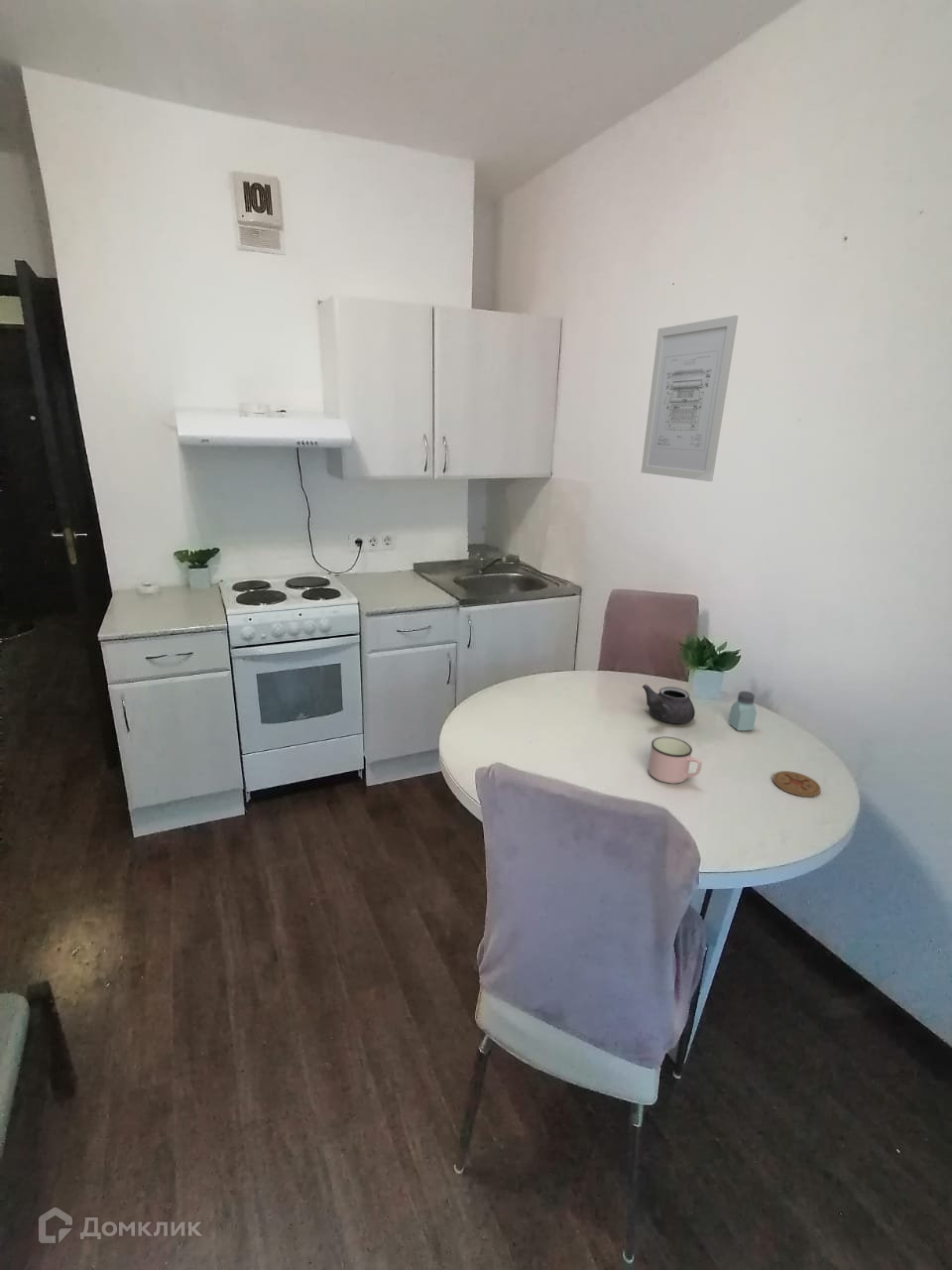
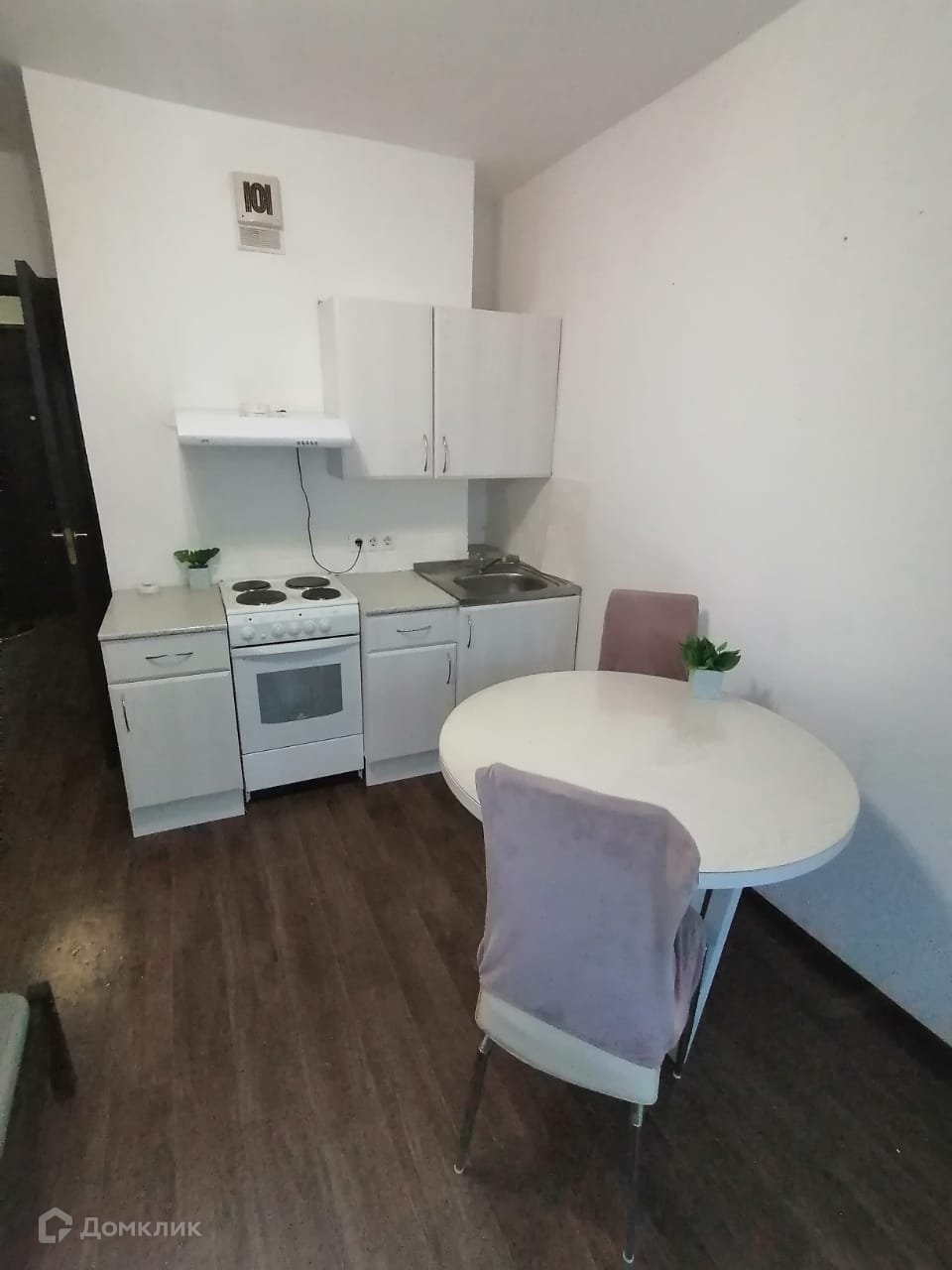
- wall art [641,315,739,482]
- coaster [772,770,821,798]
- mug [648,736,703,785]
- saltshaker [727,691,758,732]
- teapot [642,684,696,724]
